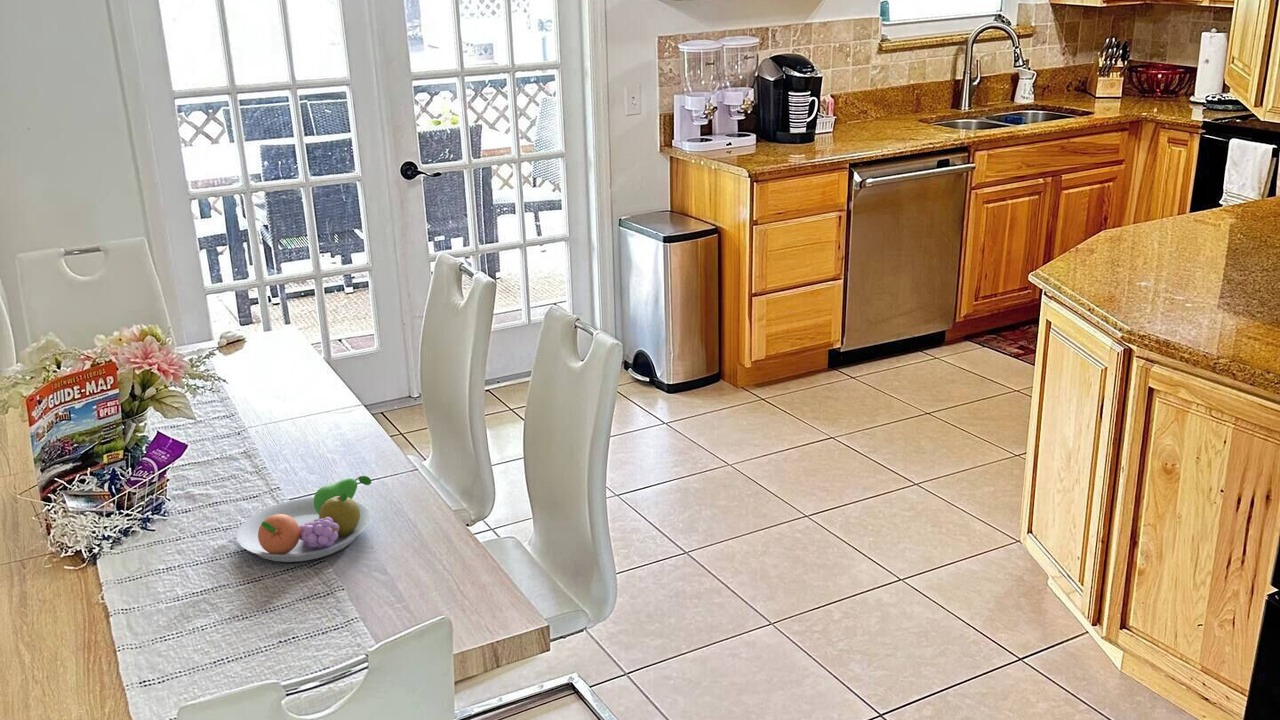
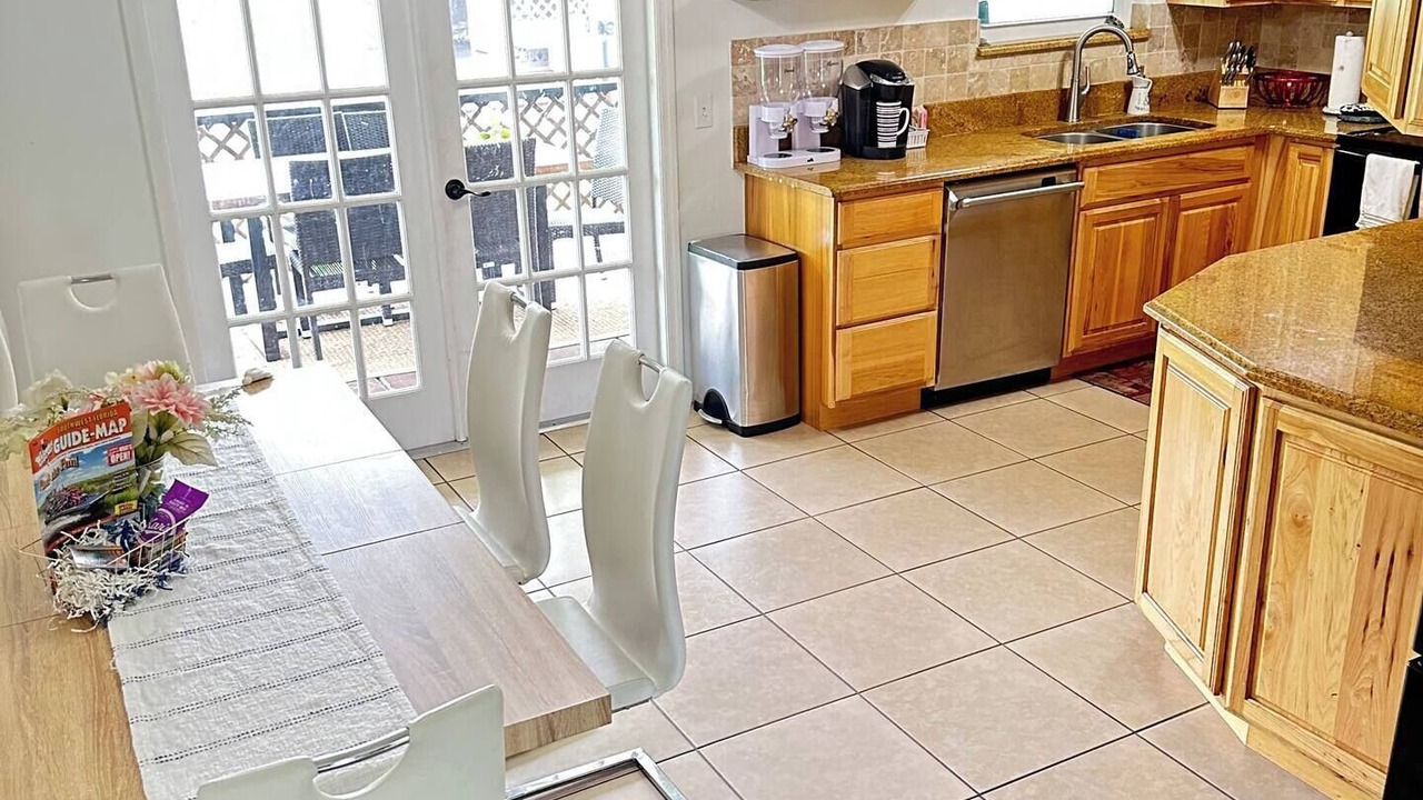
- fruit bowl [236,475,372,563]
